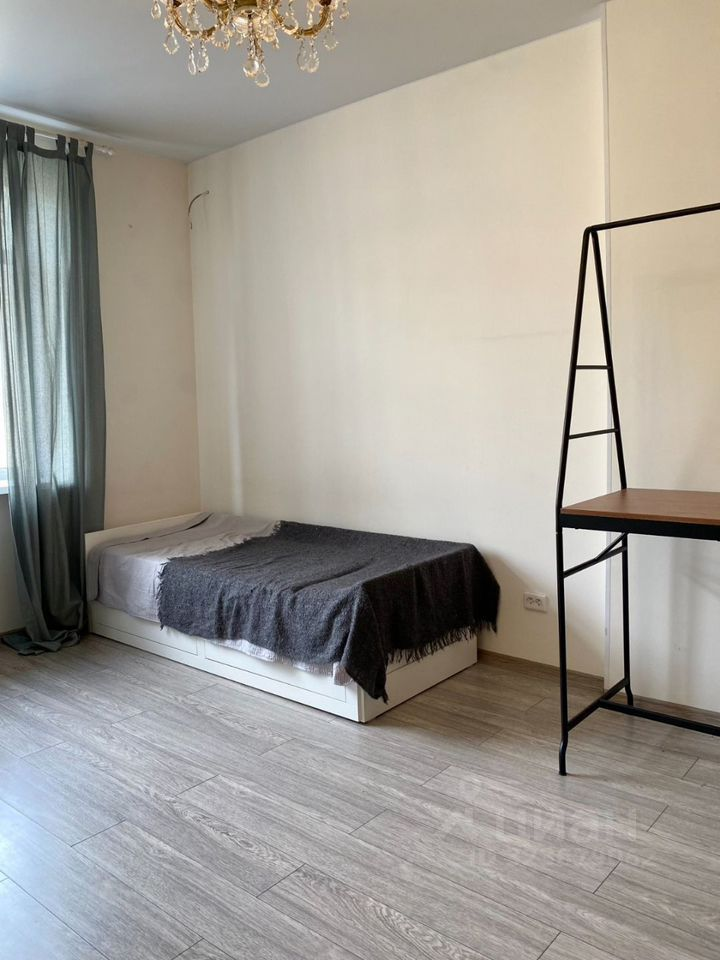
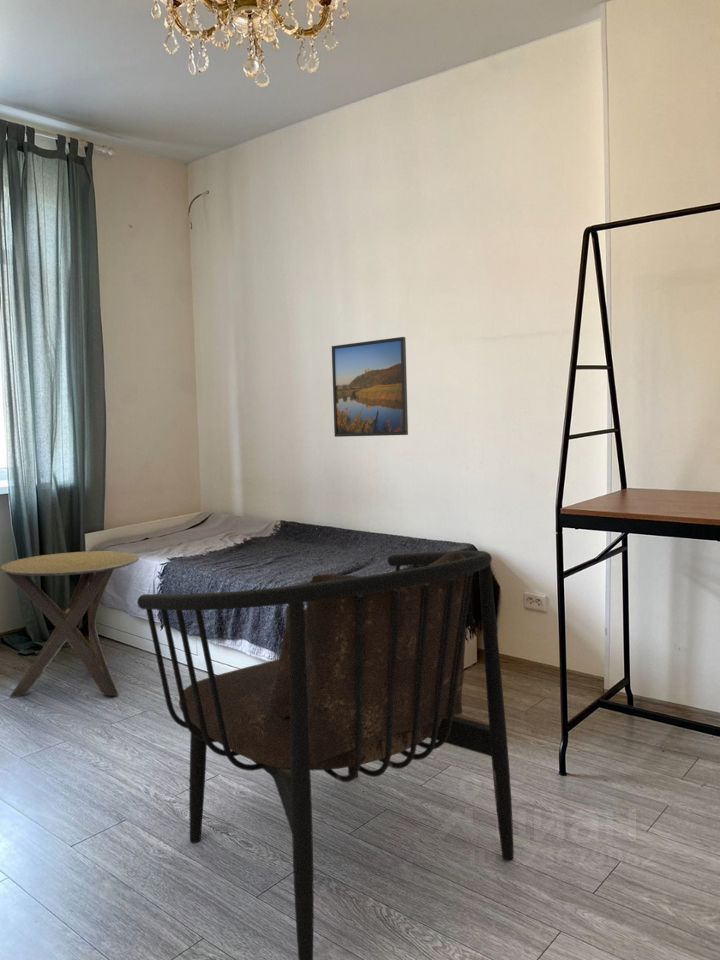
+ armchair [136,550,515,960]
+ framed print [331,336,409,438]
+ side table [0,550,140,698]
